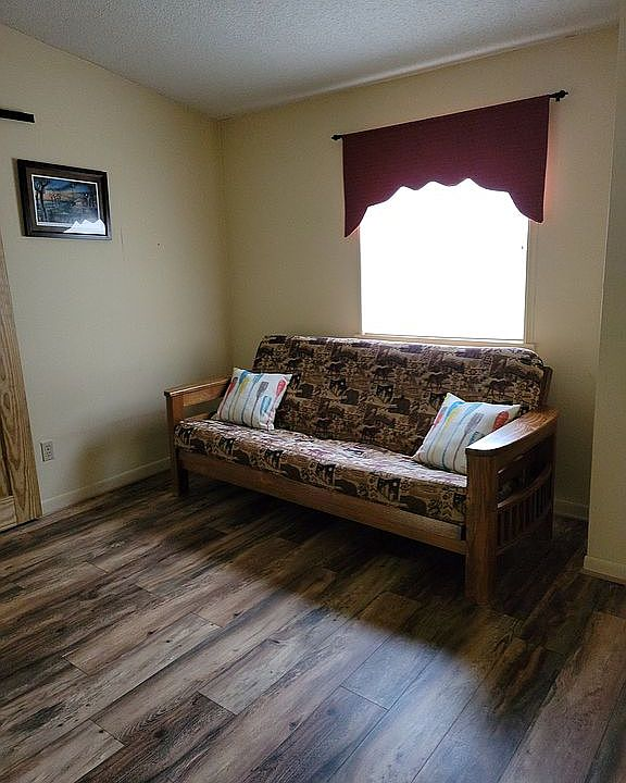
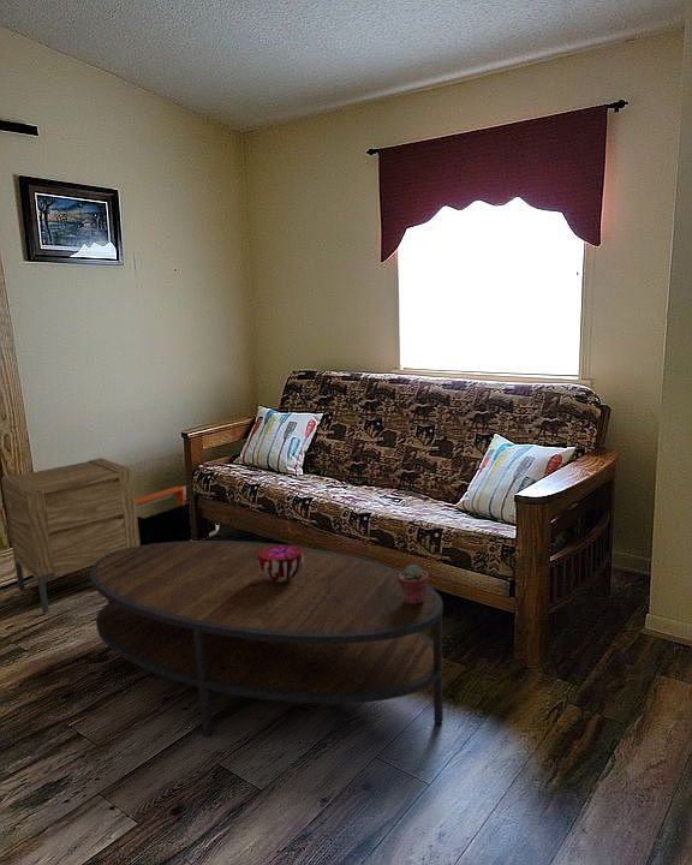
+ storage bin [136,485,220,545]
+ coffee table [89,539,445,738]
+ decorative bowl [258,544,304,583]
+ nightstand [1,457,141,615]
+ potted succulent [399,563,429,604]
